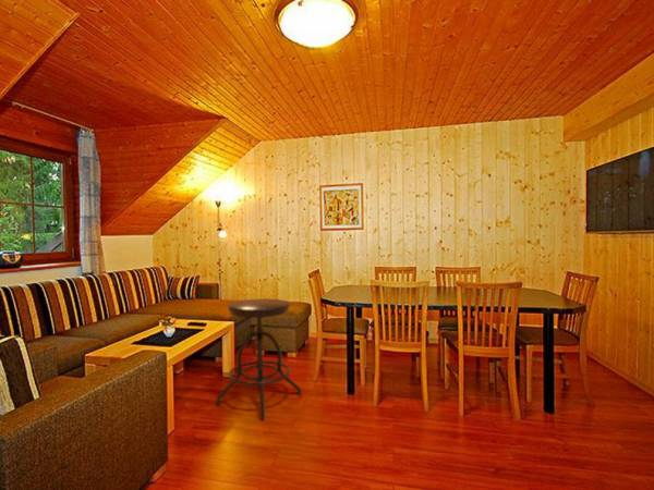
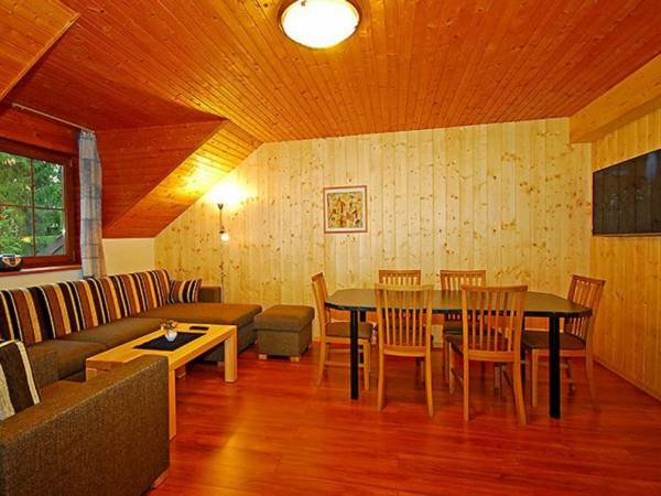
- stool [215,297,302,420]
